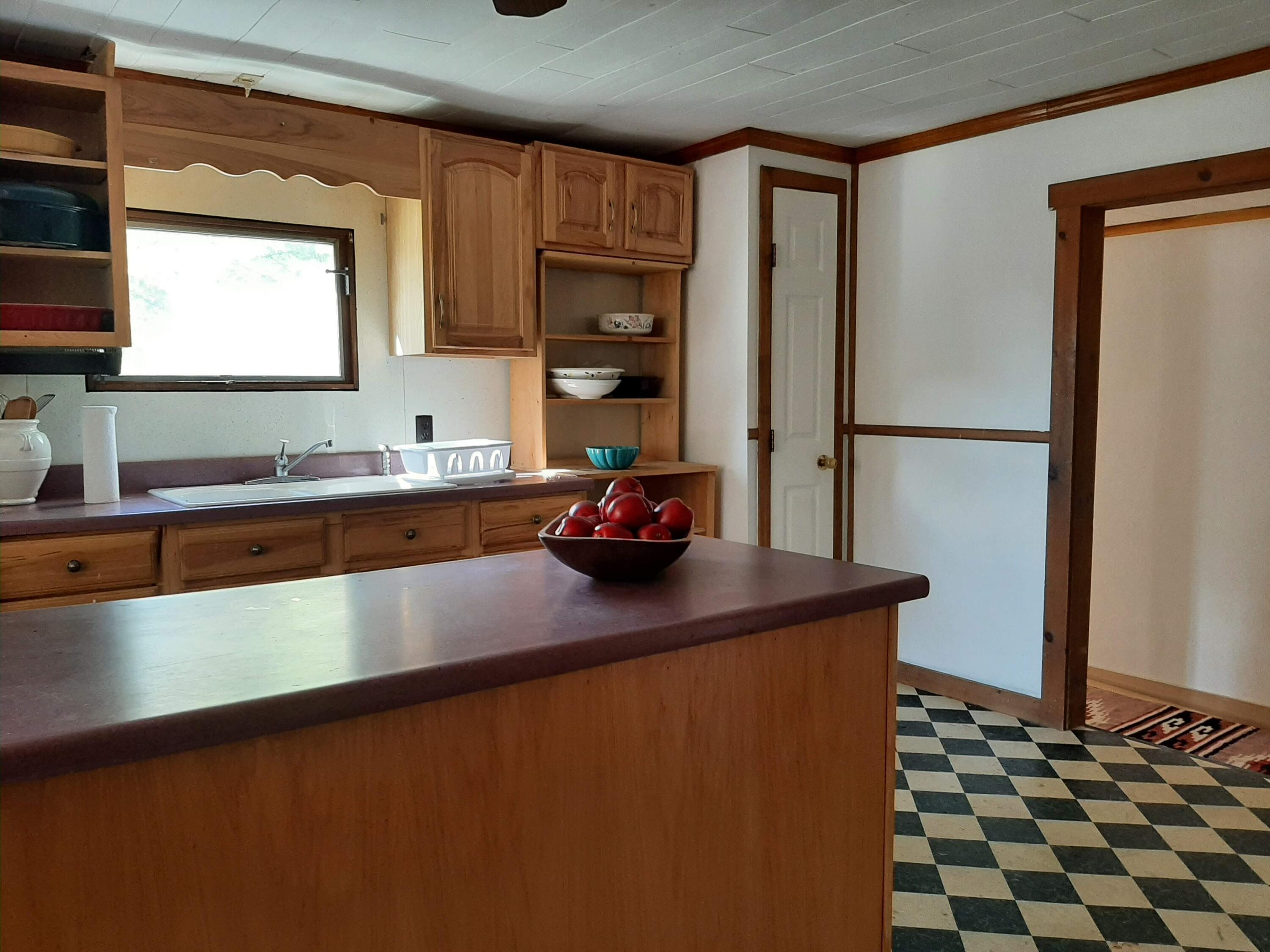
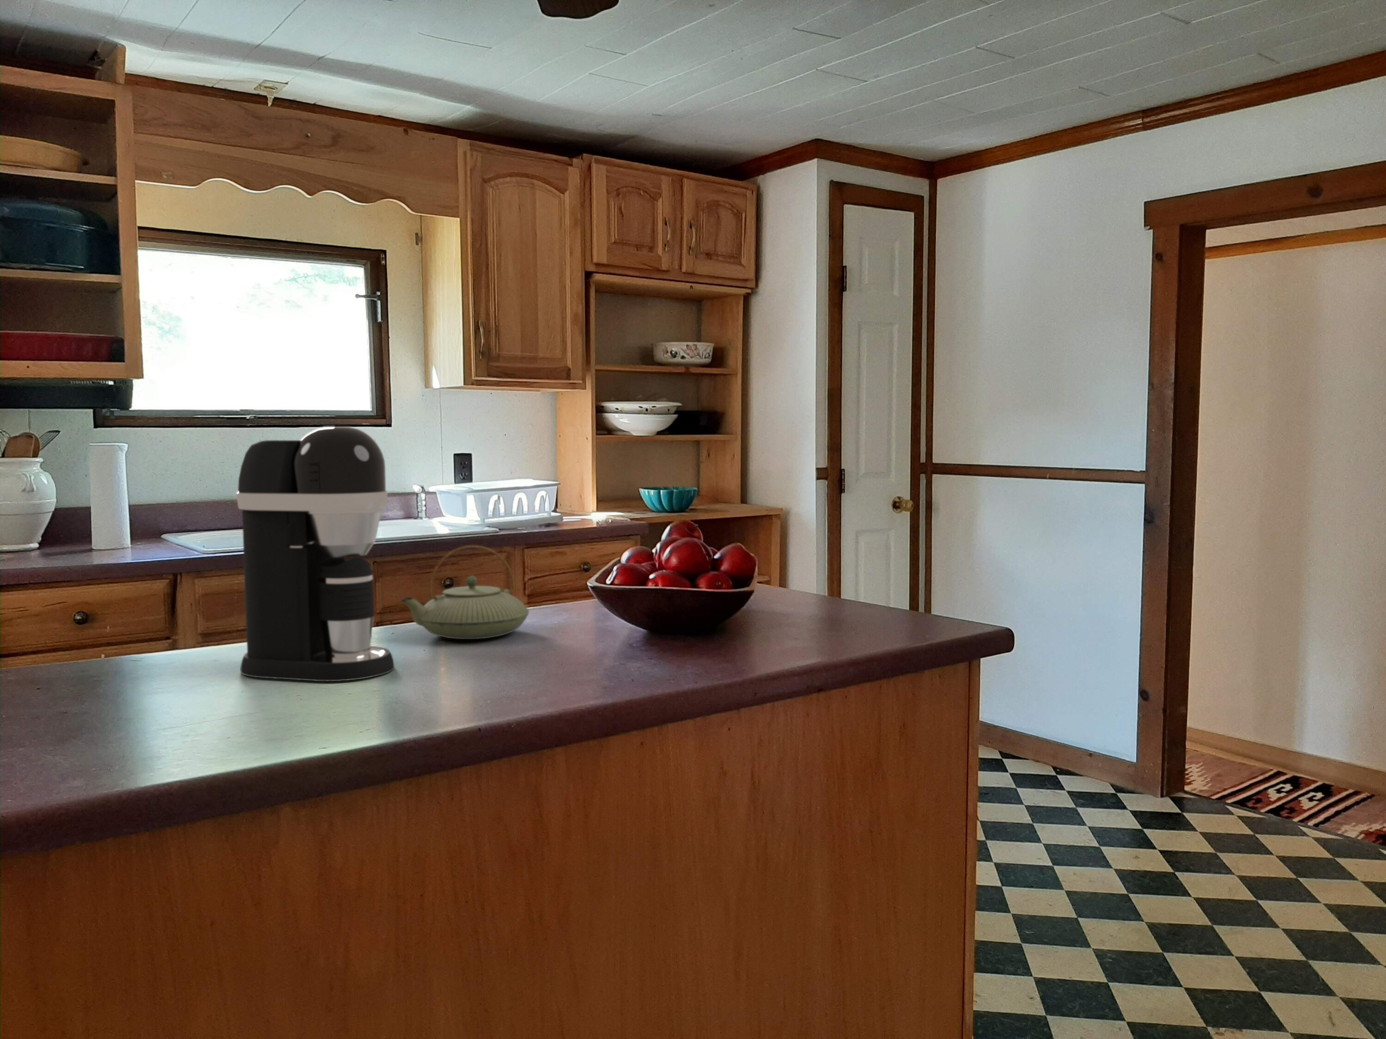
+ coffee maker [236,427,395,682]
+ teapot [401,545,529,640]
